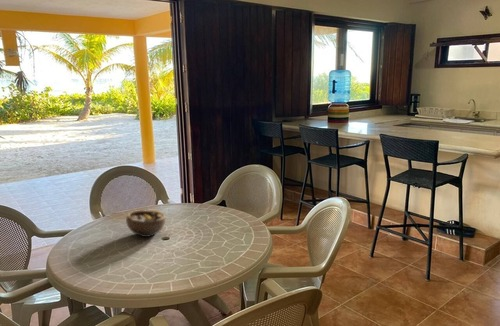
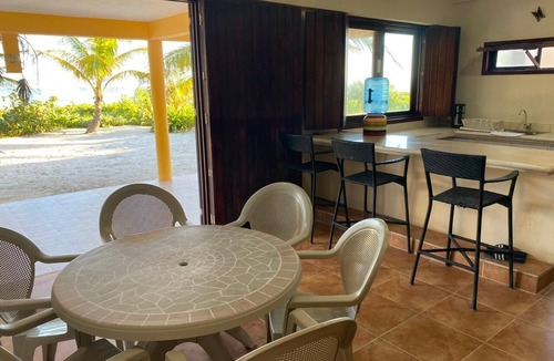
- bowl [125,209,166,238]
